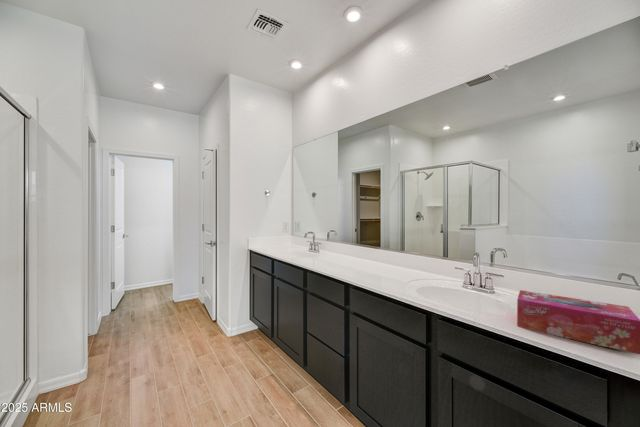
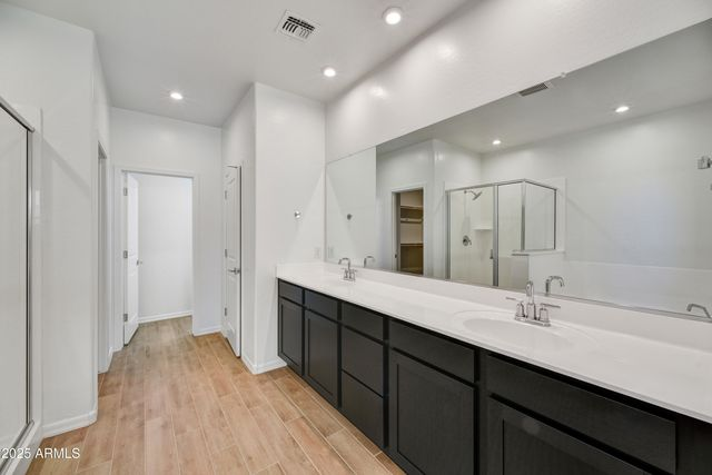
- tissue box [516,289,640,356]
